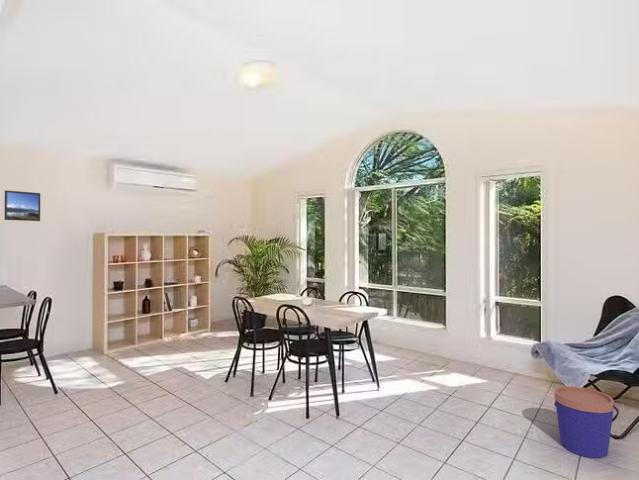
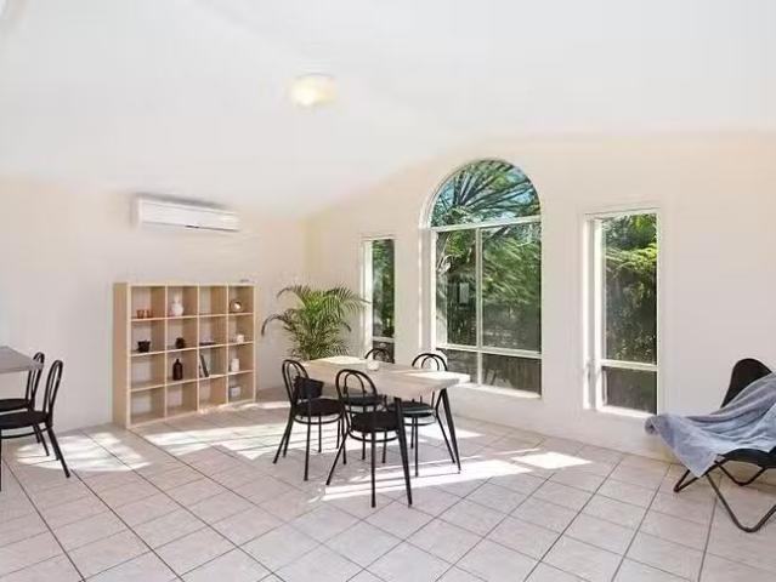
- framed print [3,189,41,222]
- bucket [554,385,620,459]
